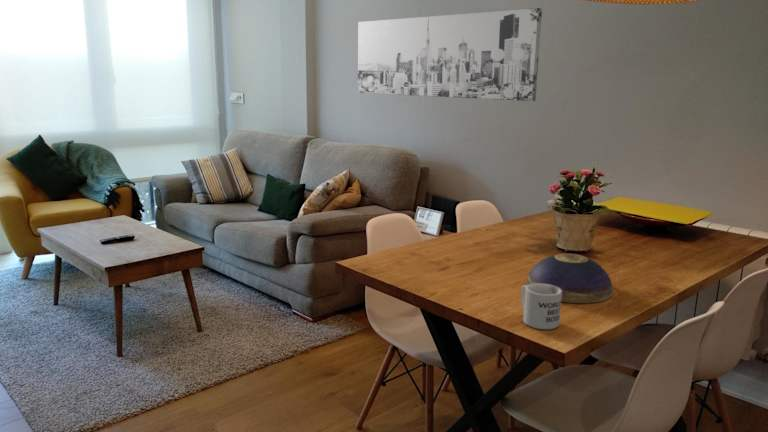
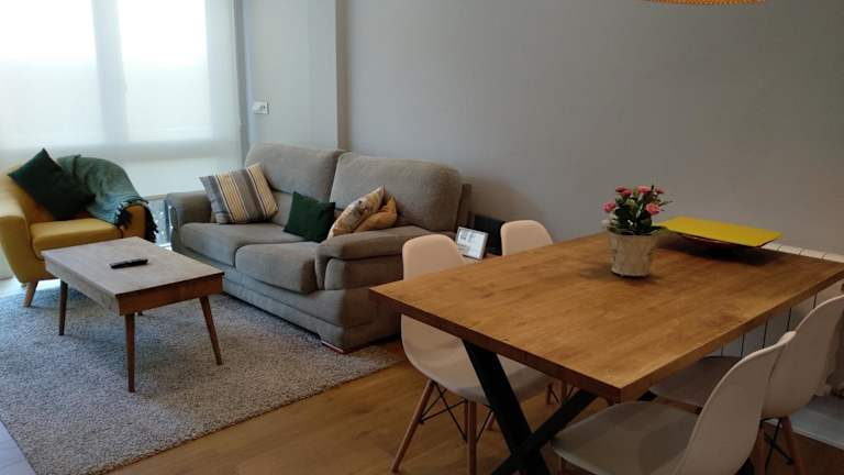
- wall art [357,7,543,102]
- mug [520,283,562,330]
- decorative bowl [525,253,614,304]
